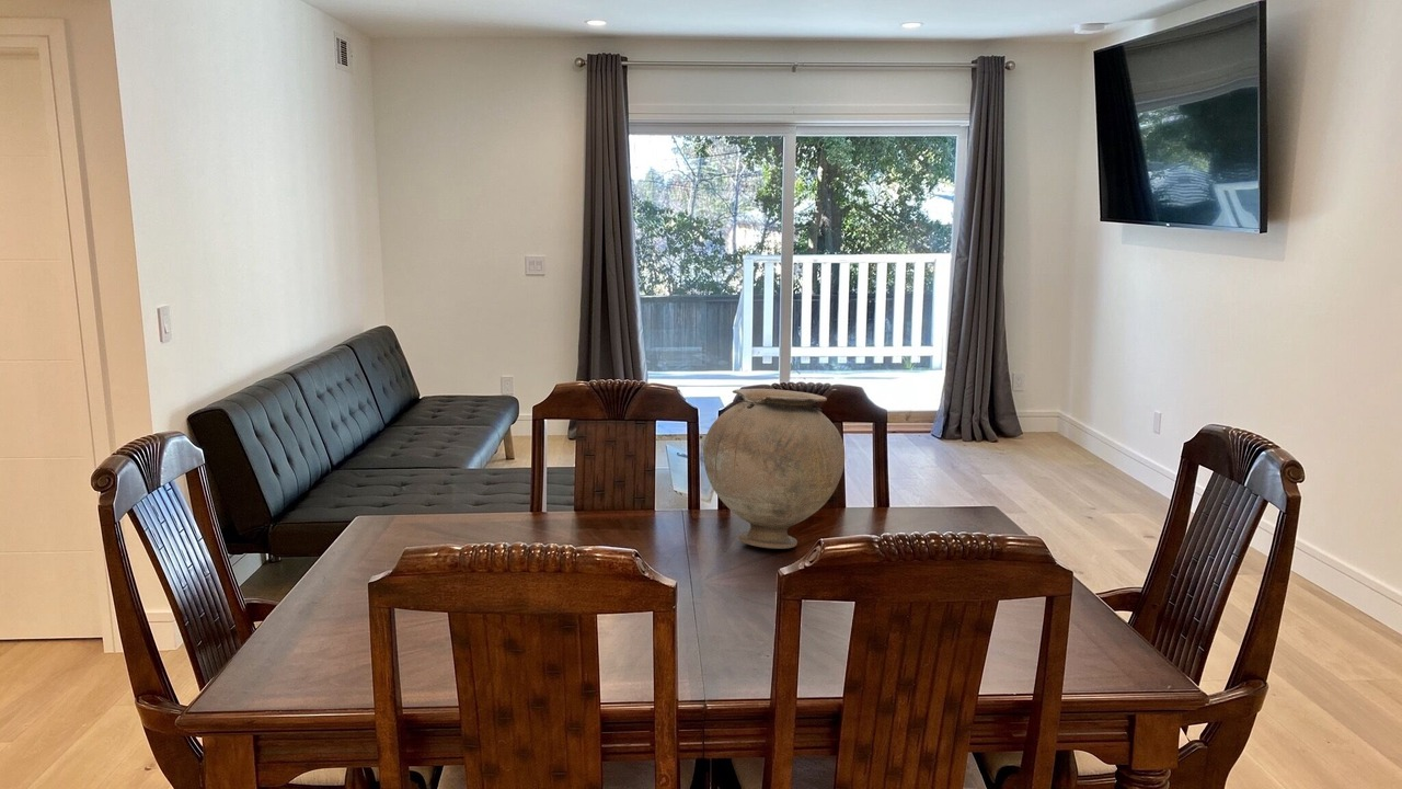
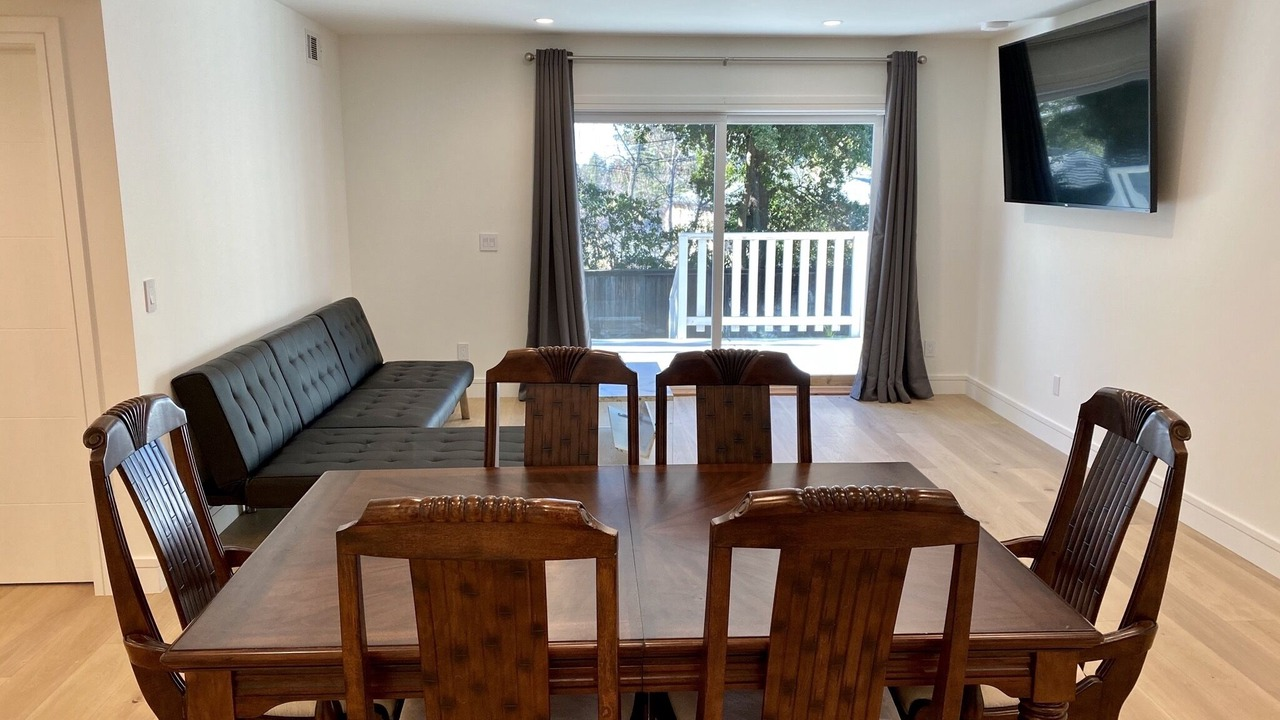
- vase [702,388,846,550]
